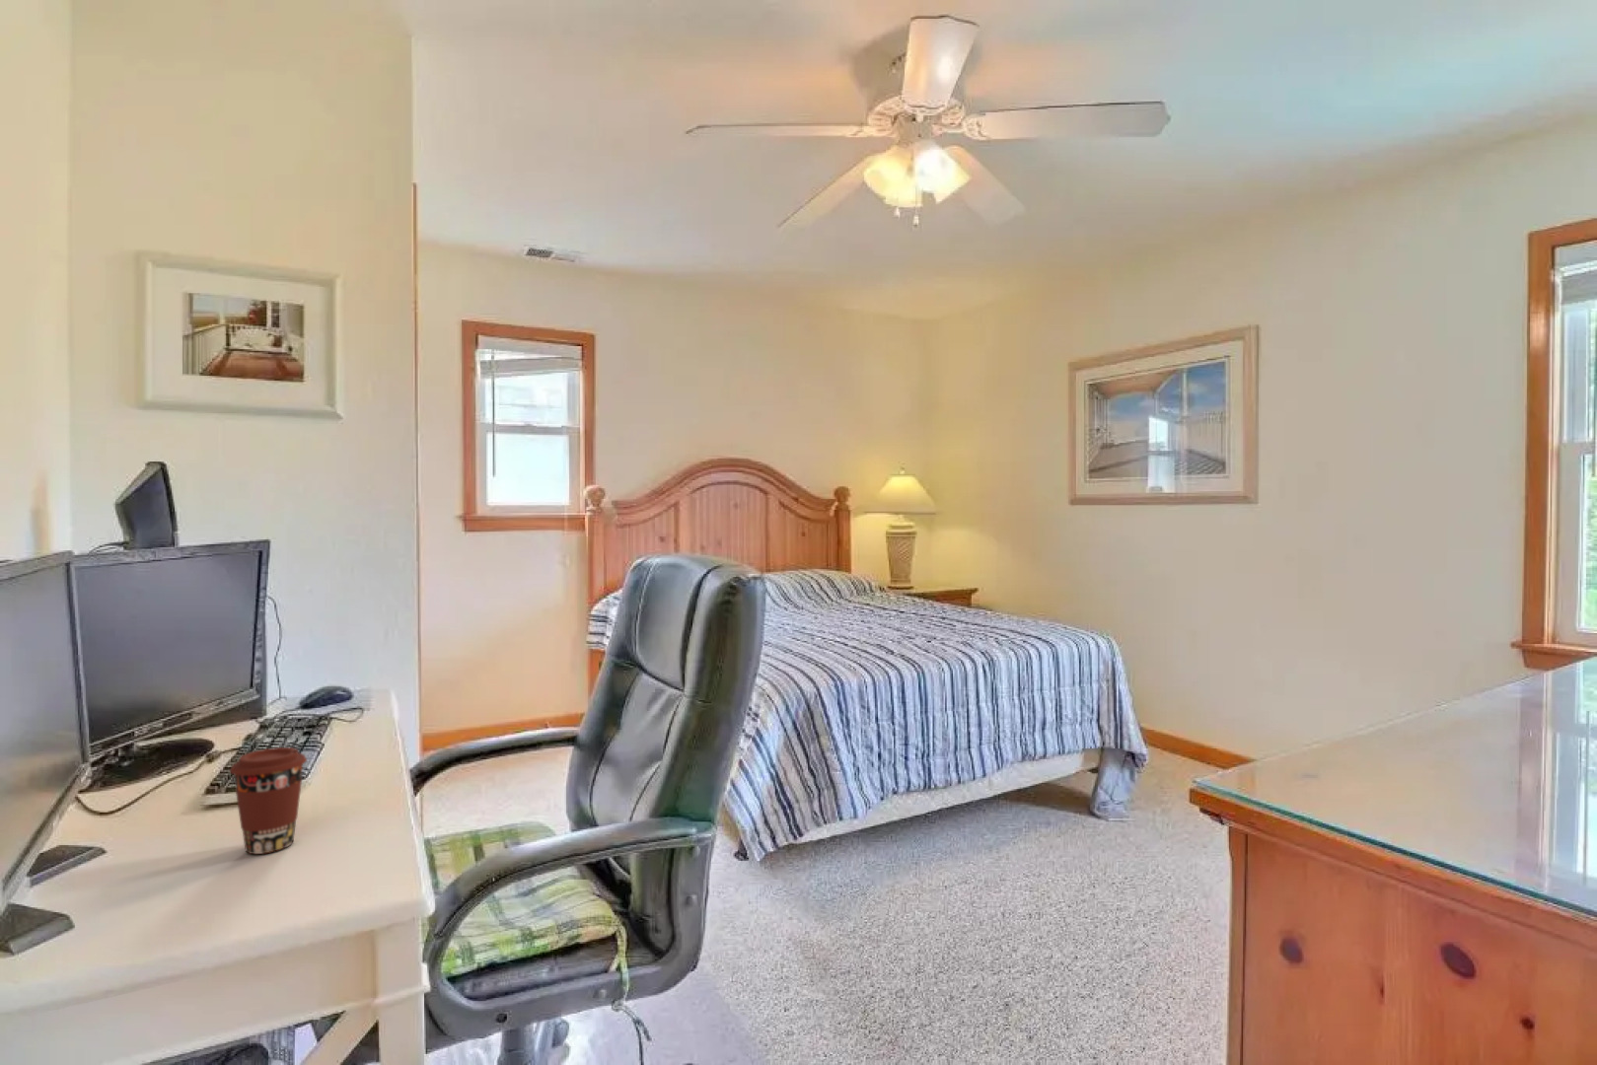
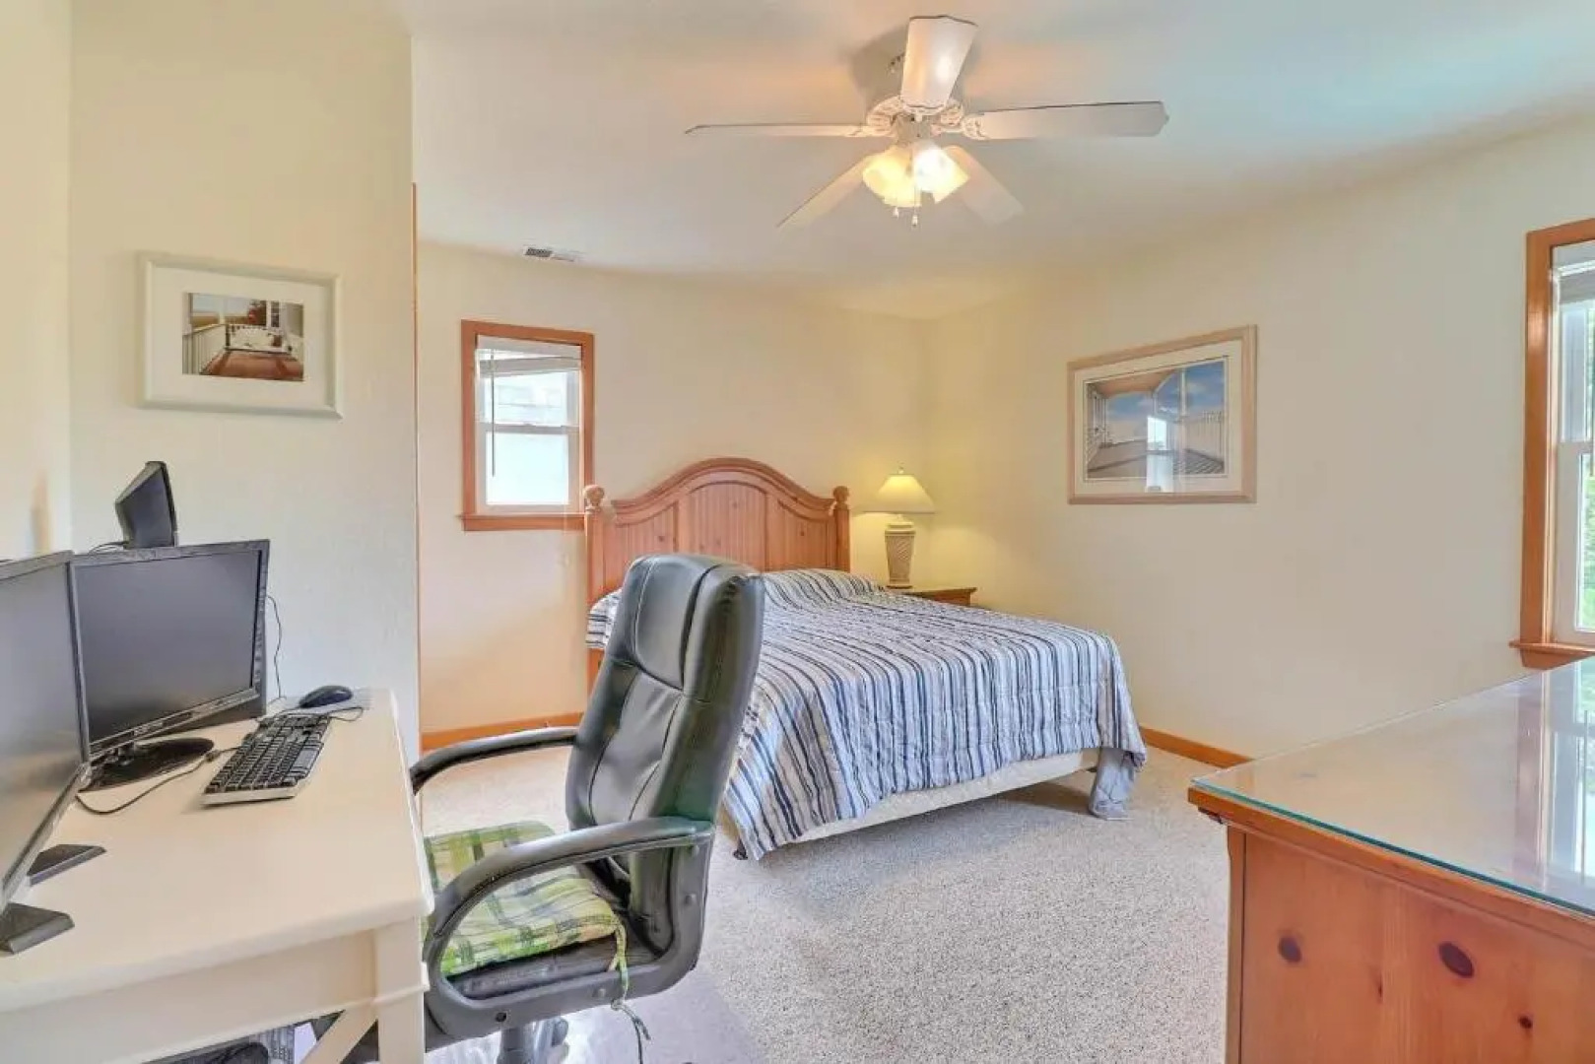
- coffee cup [228,746,308,855]
